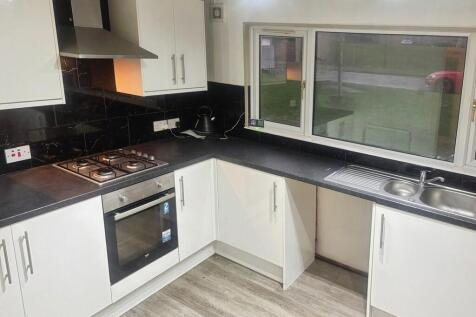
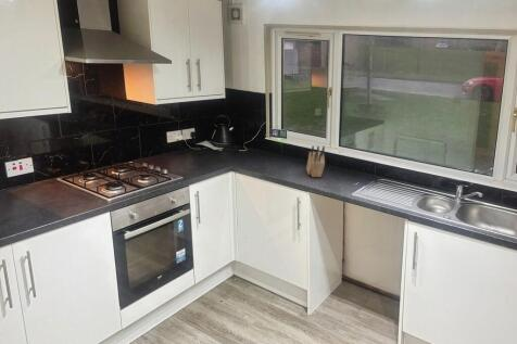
+ knife block [305,144,326,178]
